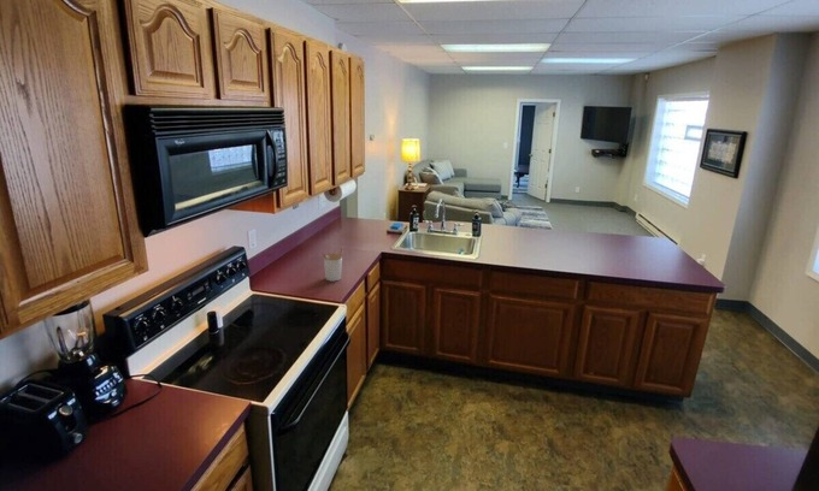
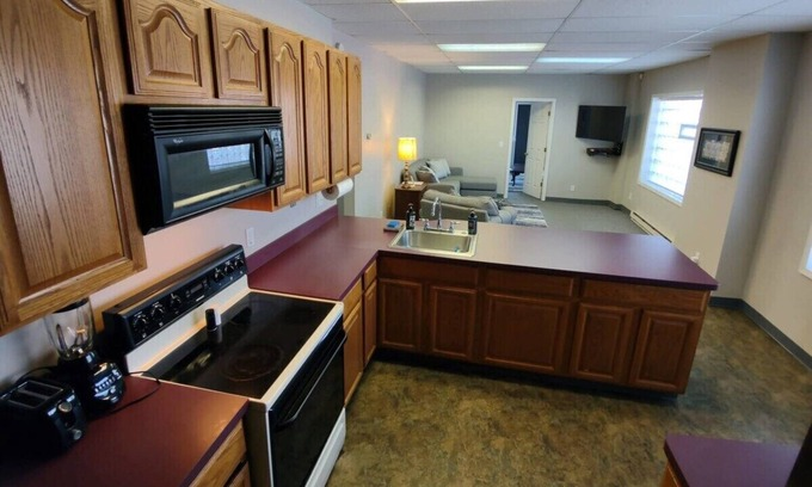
- utensil holder [319,247,344,283]
